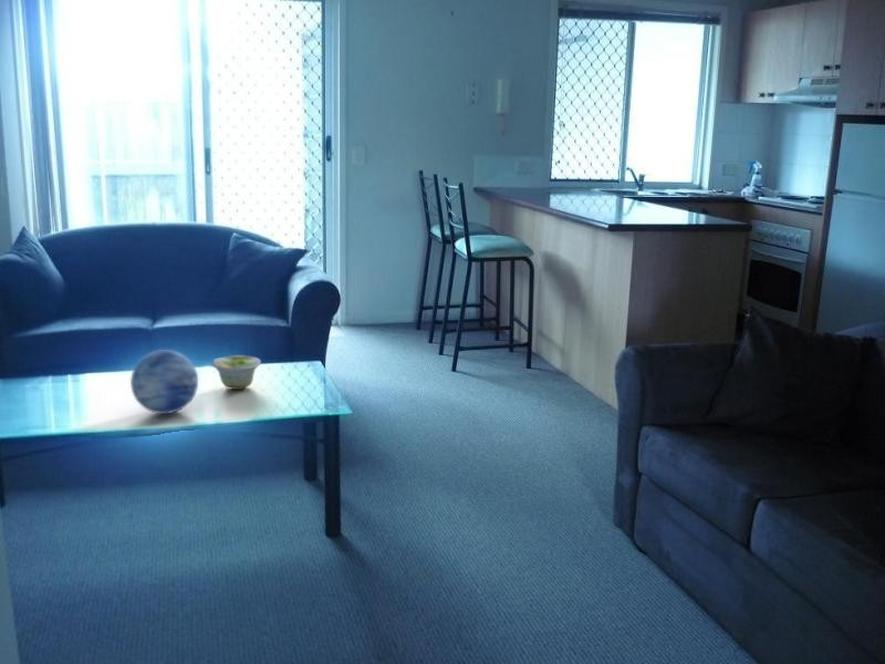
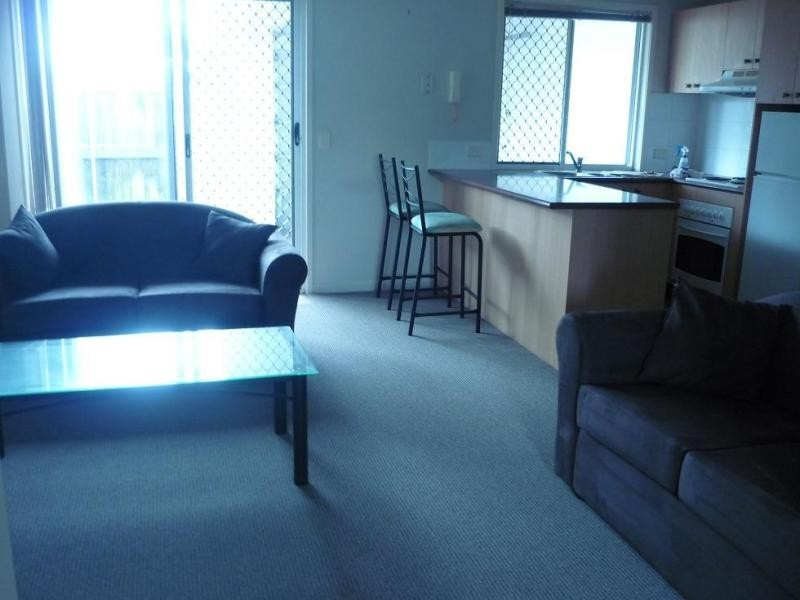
- decorative orb [129,349,199,415]
- bowl [212,354,262,391]
